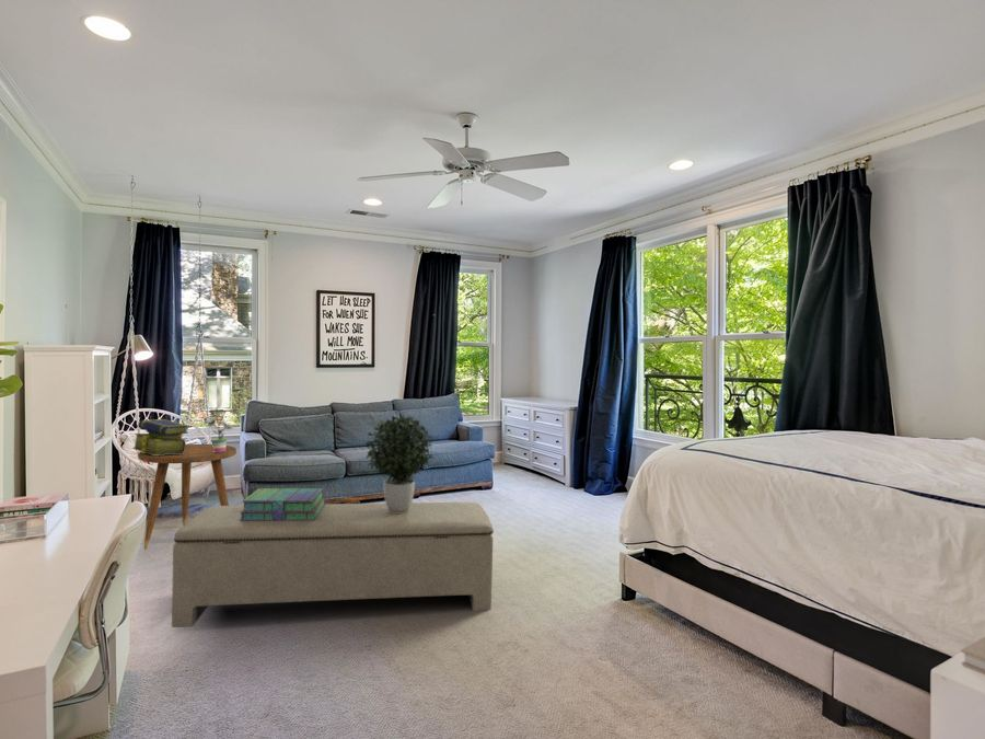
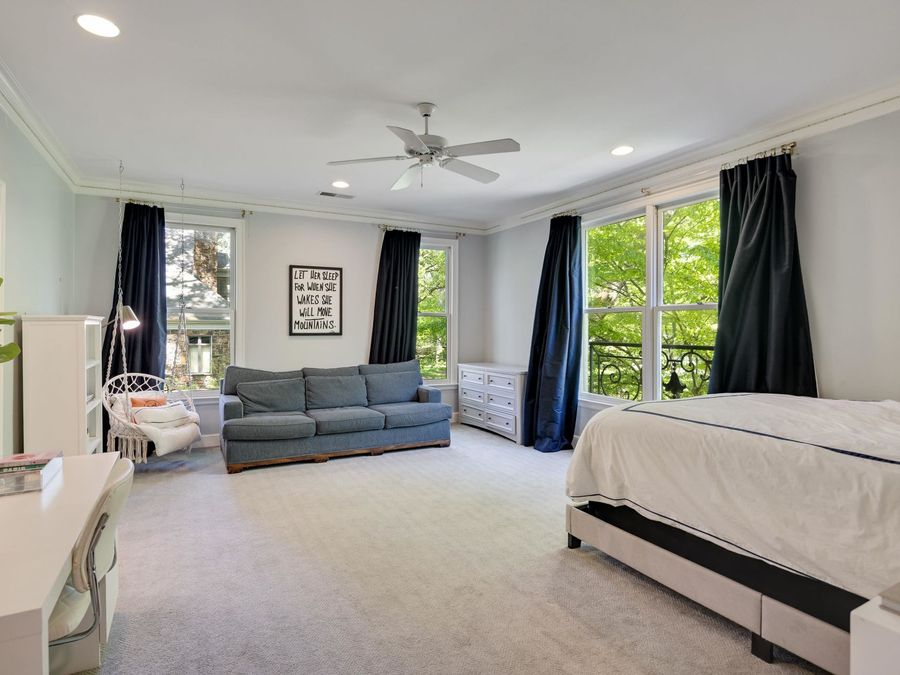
- stack of books [240,487,326,521]
- side table [137,443,237,551]
- potted plant [204,406,235,452]
- bench [171,501,495,628]
- stack of books [131,418,190,455]
- potted plant [364,414,436,513]
